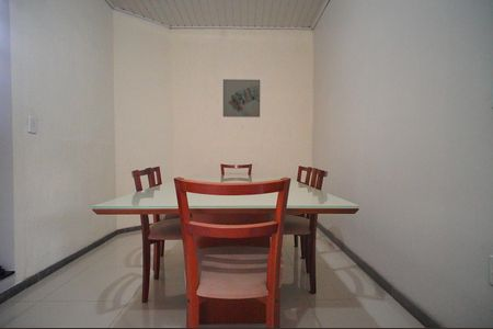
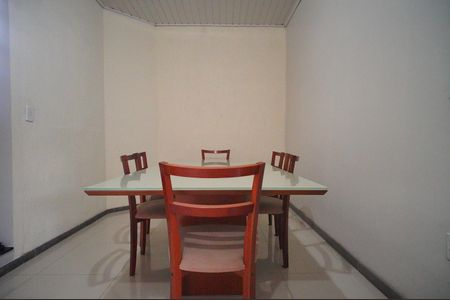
- wall art [222,78,261,118]
